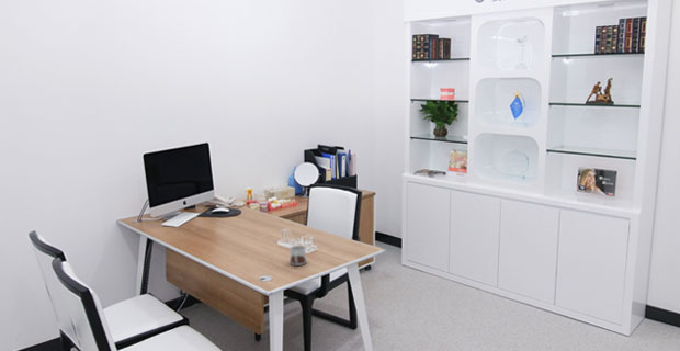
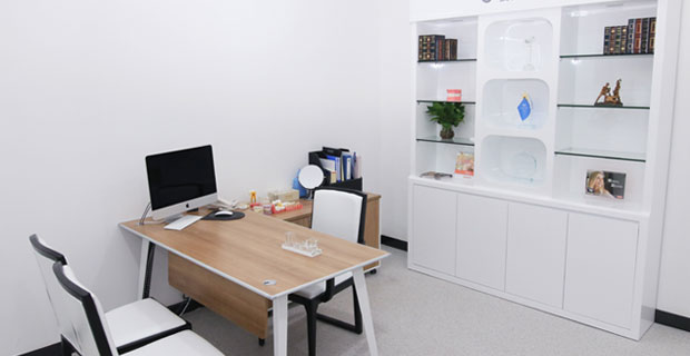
- mug [288,245,308,267]
